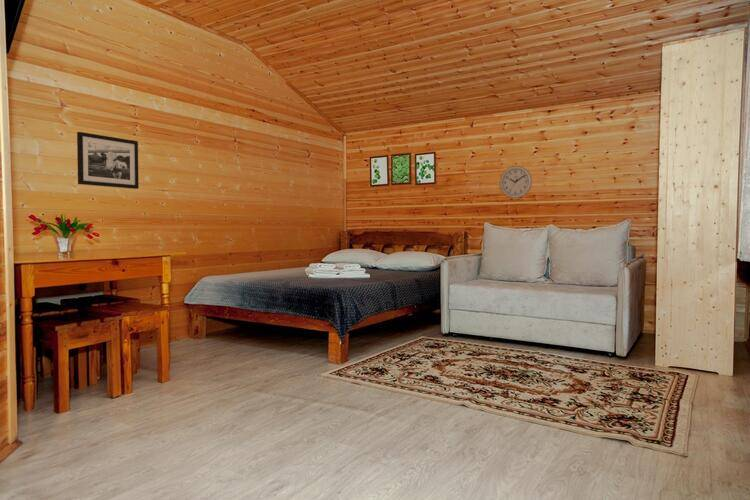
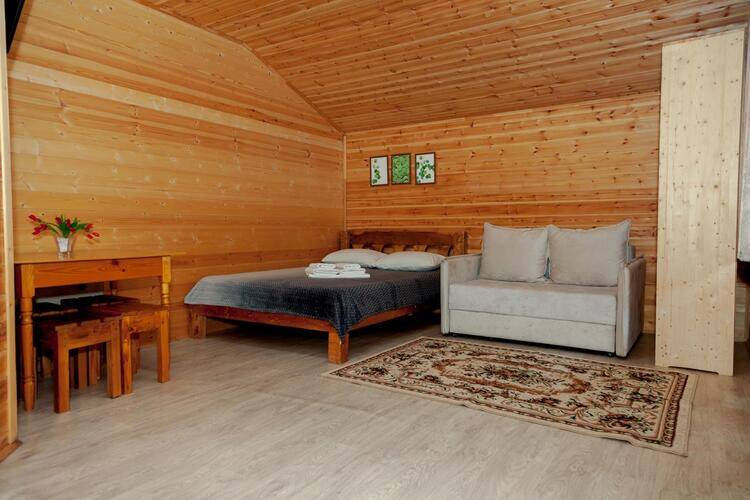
- picture frame [76,131,140,190]
- wall clock [499,165,533,200]
